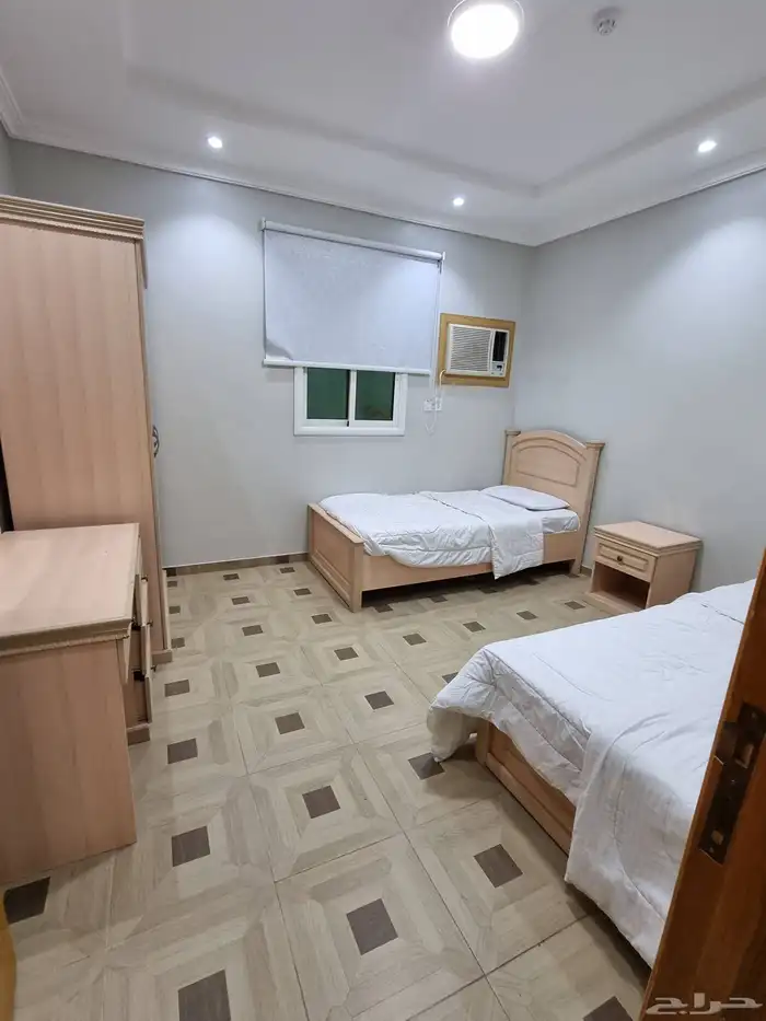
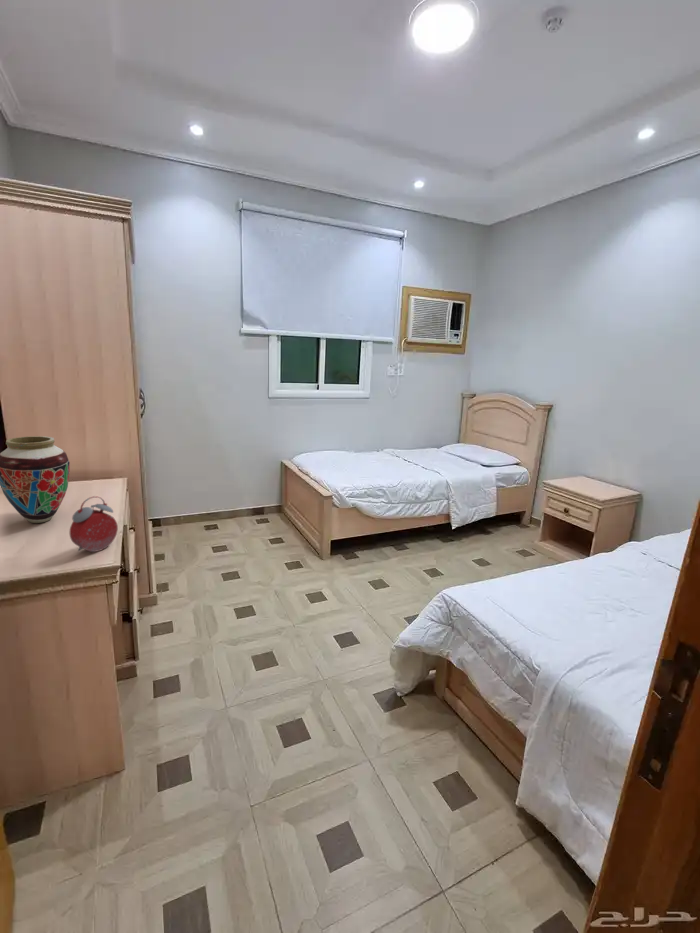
+ alarm clock [69,495,119,553]
+ vase [0,435,71,524]
